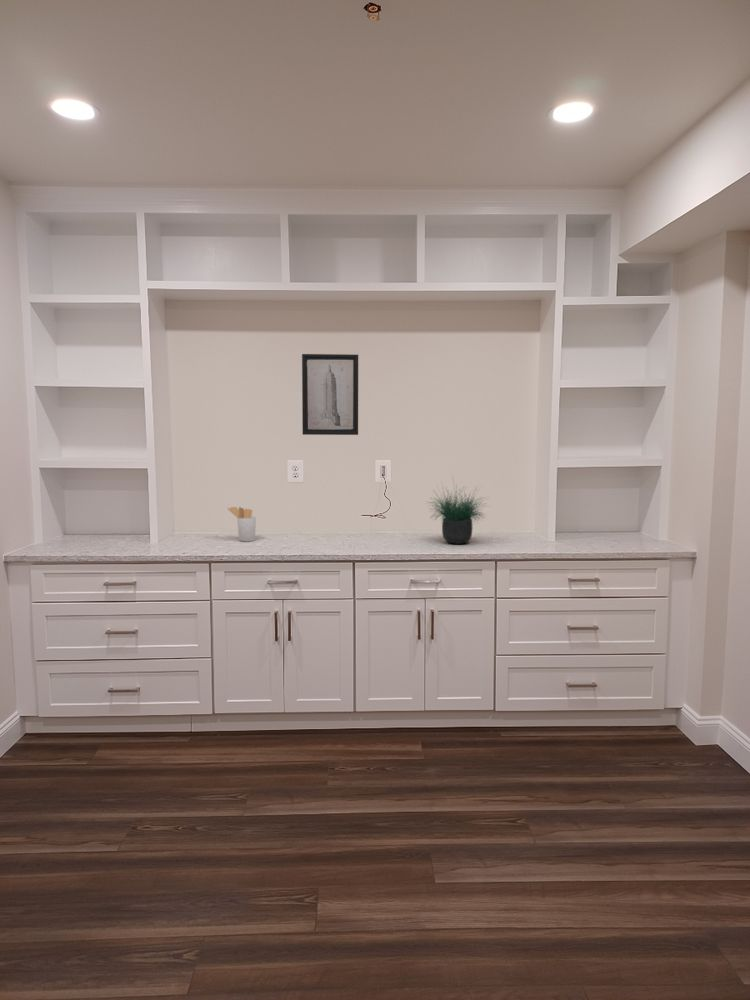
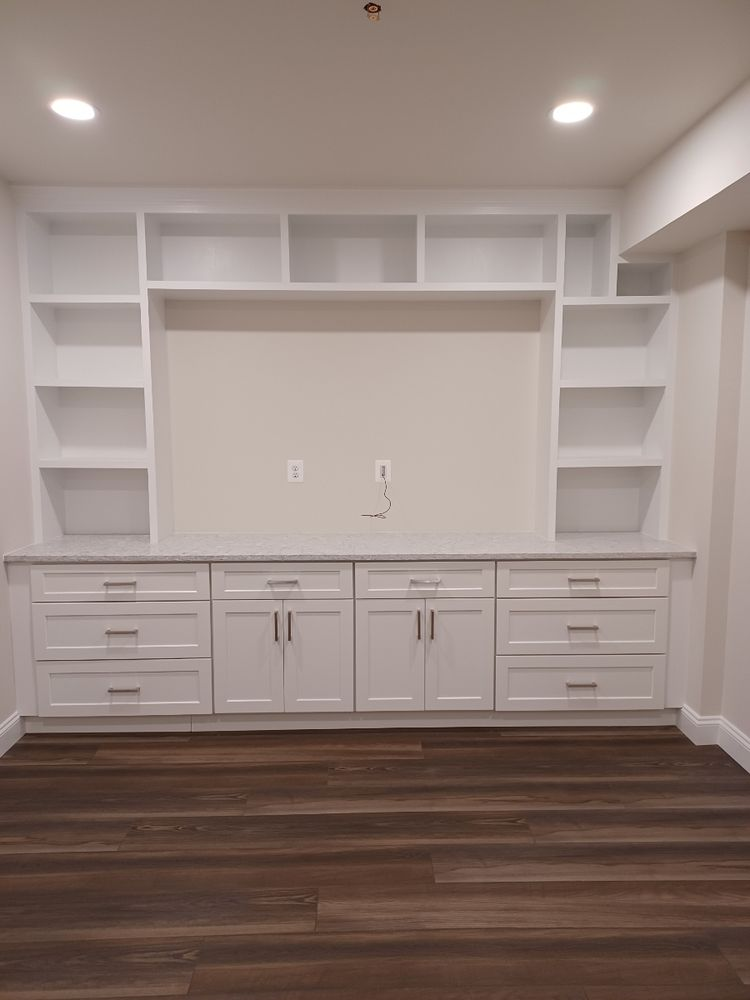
- potted plant [425,475,492,545]
- wall art [301,353,359,436]
- utensil holder [226,506,257,543]
